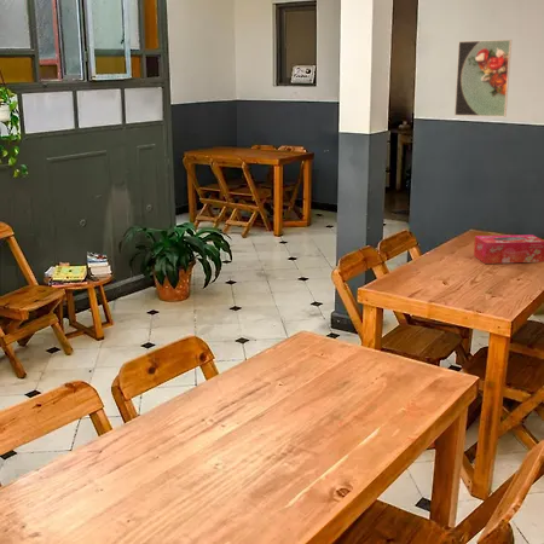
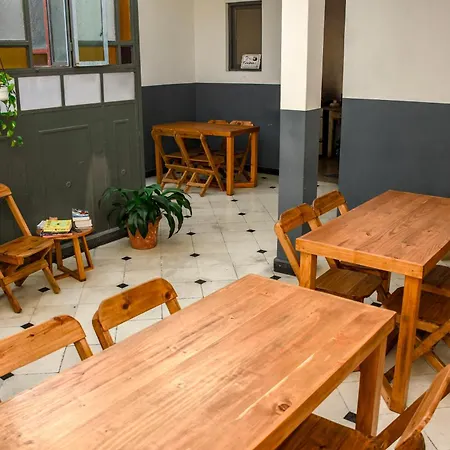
- tissue box [473,233,544,265]
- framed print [453,39,513,117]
